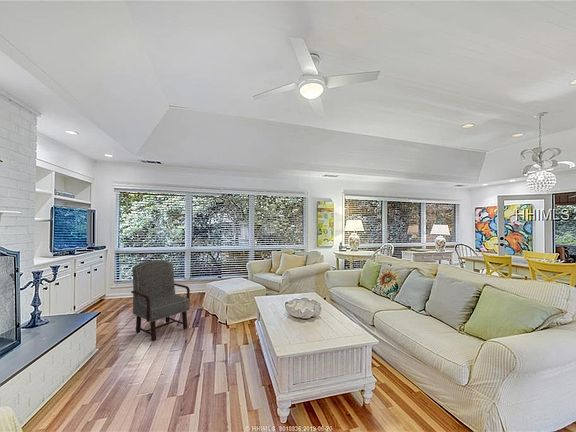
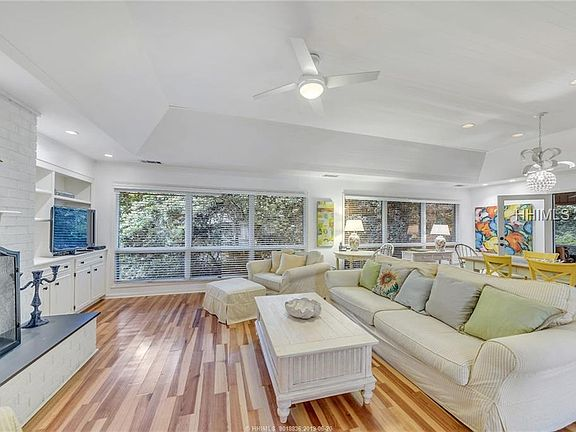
- armchair [130,259,191,342]
